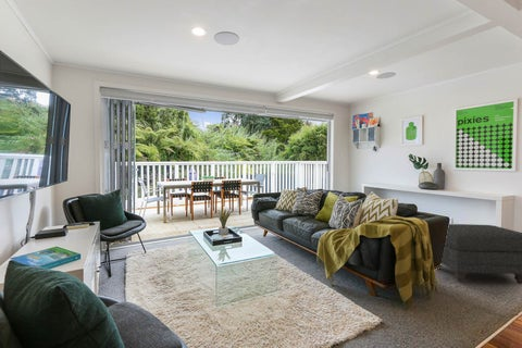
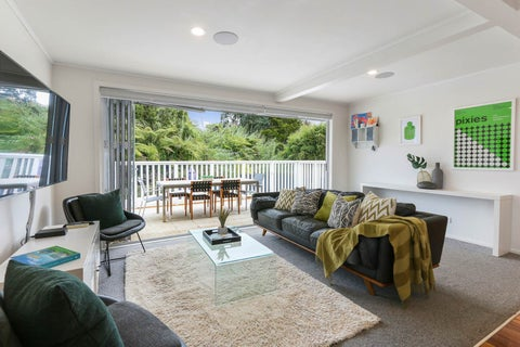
- ottoman [438,223,522,285]
